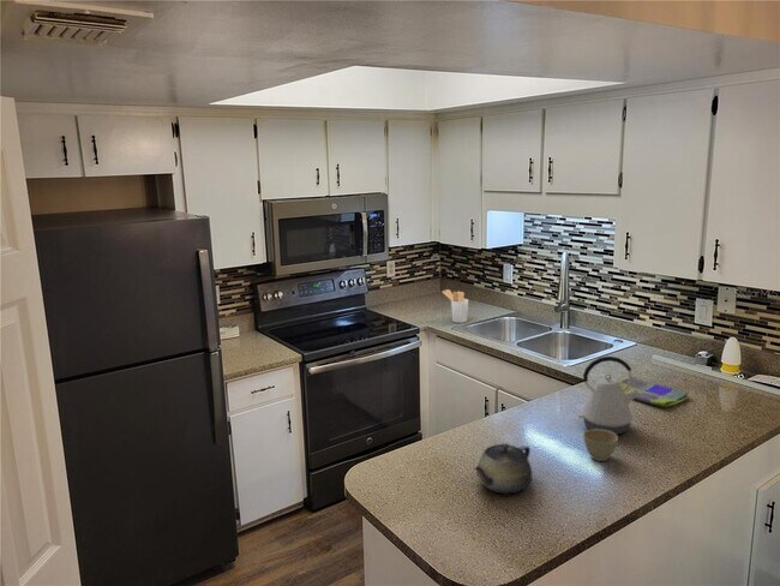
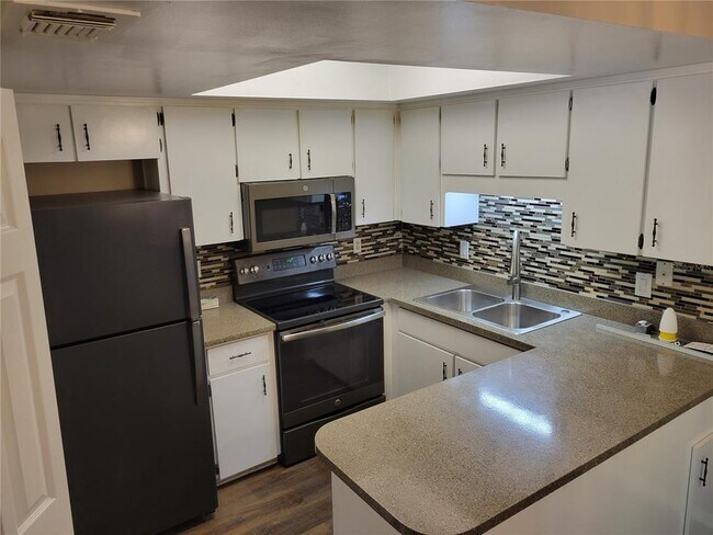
- dish towel [618,376,691,407]
- kettle [577,355,641,435]
- flower pot [582,429,619,462]
- utensil holder [442,288,469,324]
- teapot [473,442,533,496]
